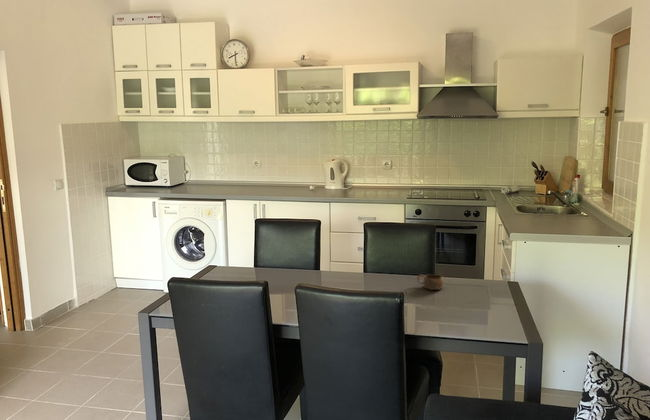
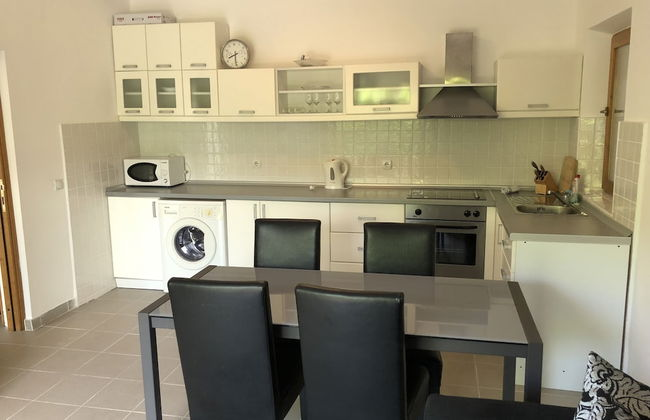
- cup [416,273,445,291]
